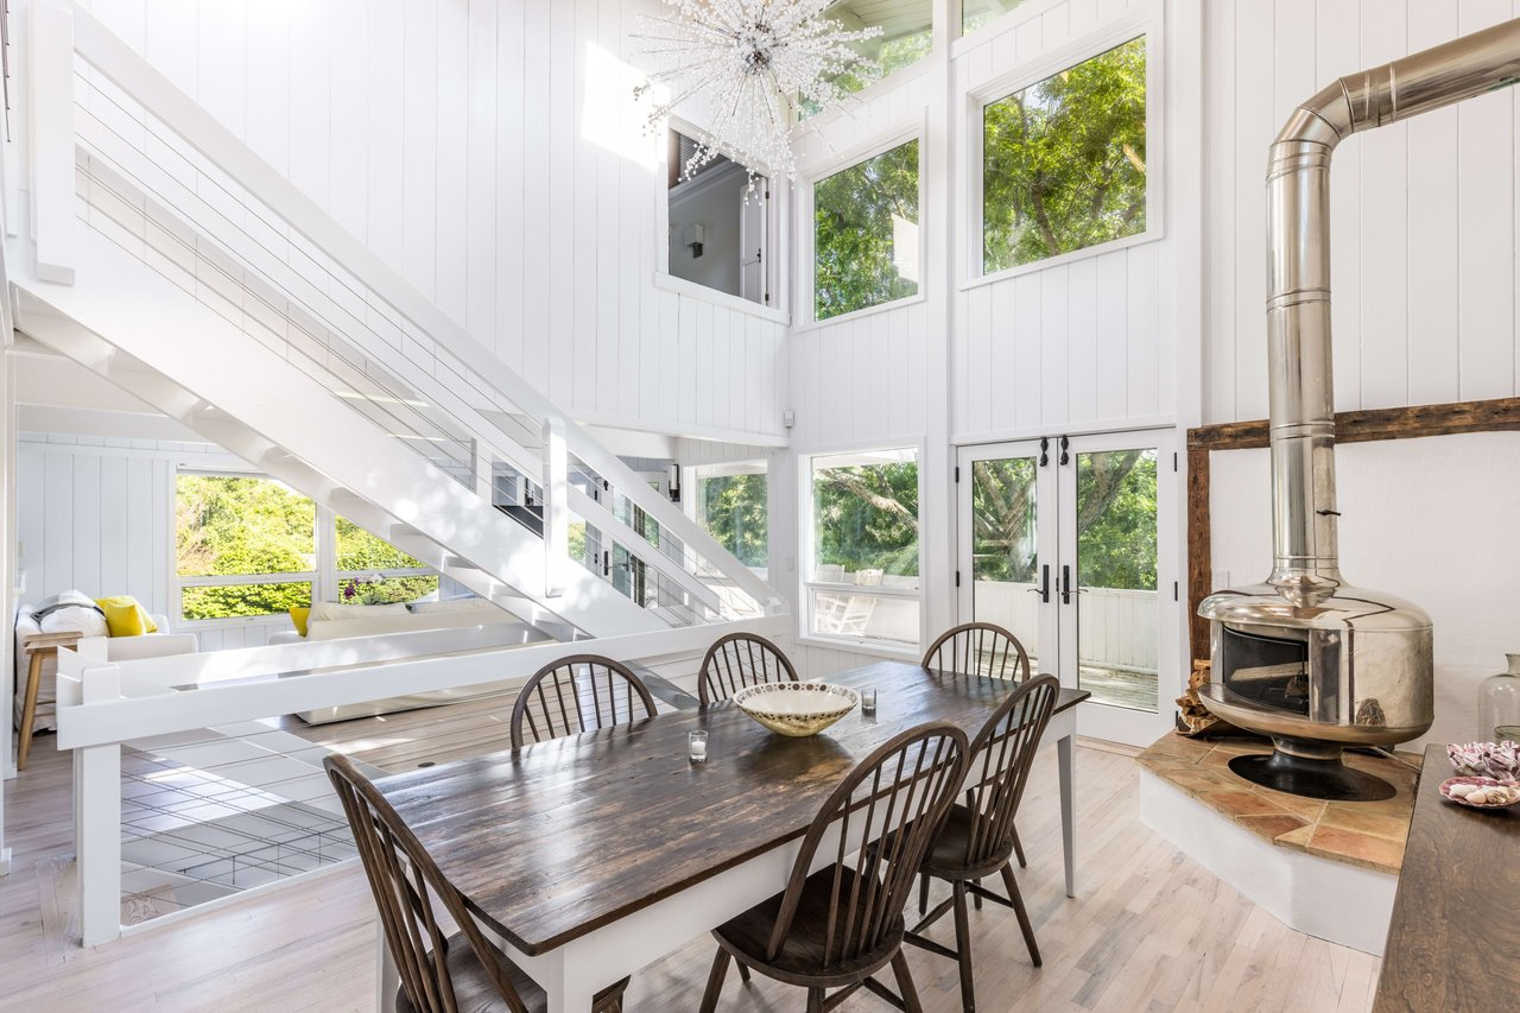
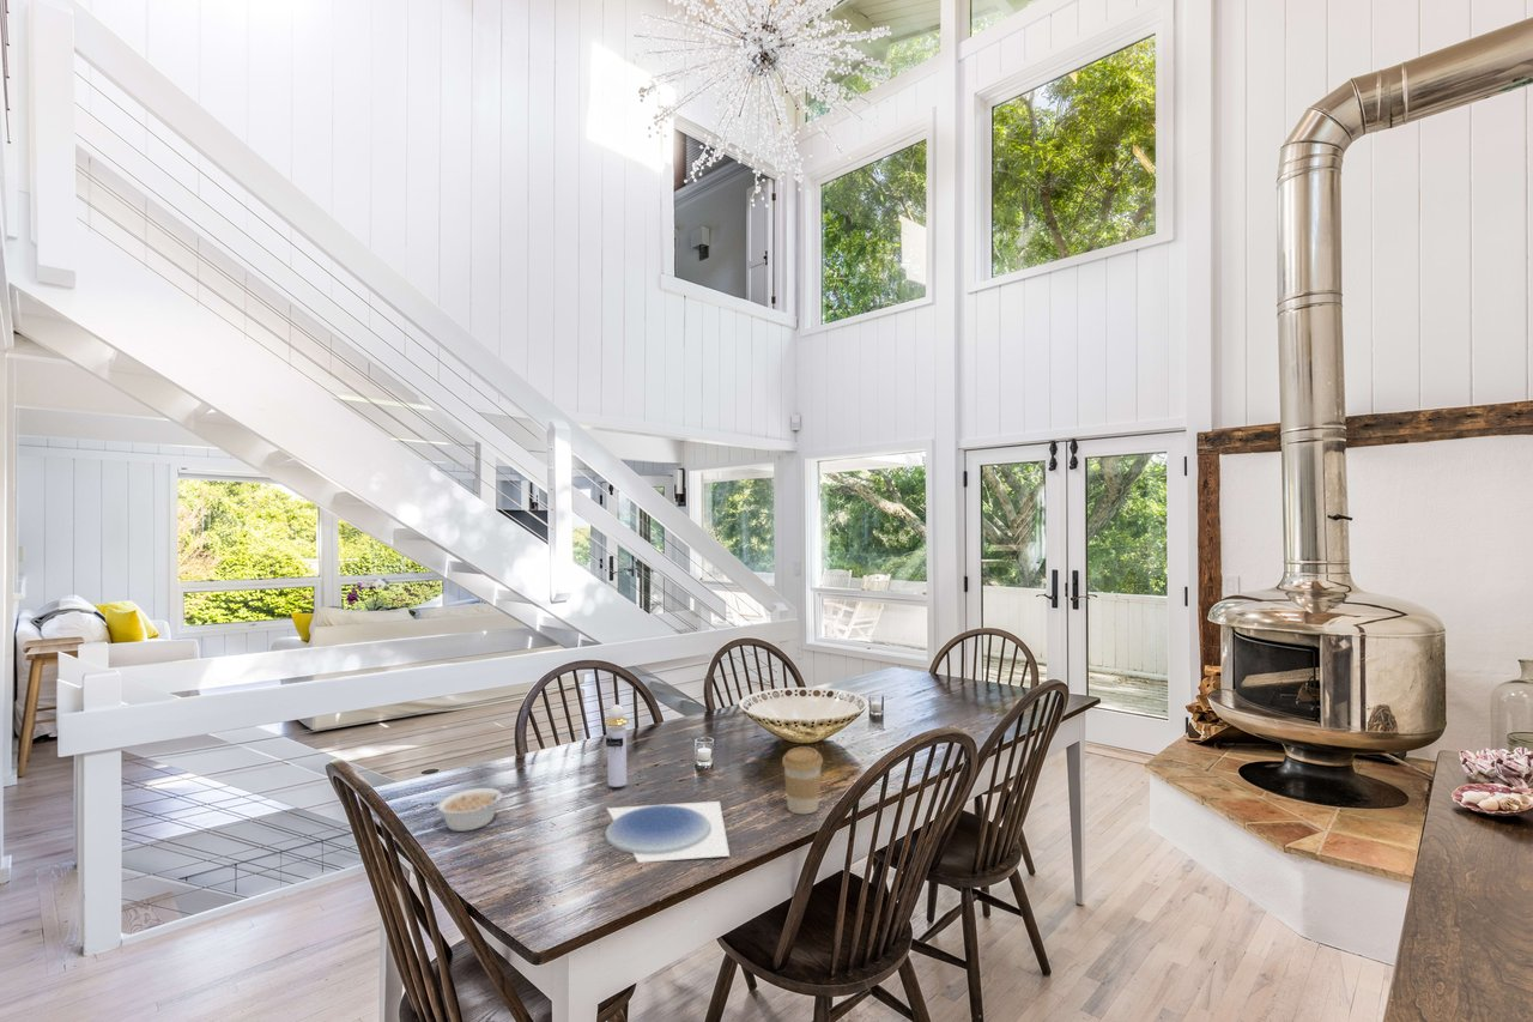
+ perfume bottle [604,703,630,788]
+ coffee cup [781,745,824,815]
+ plate [604,800,731,864]
+ legume [436,784,515,833]
